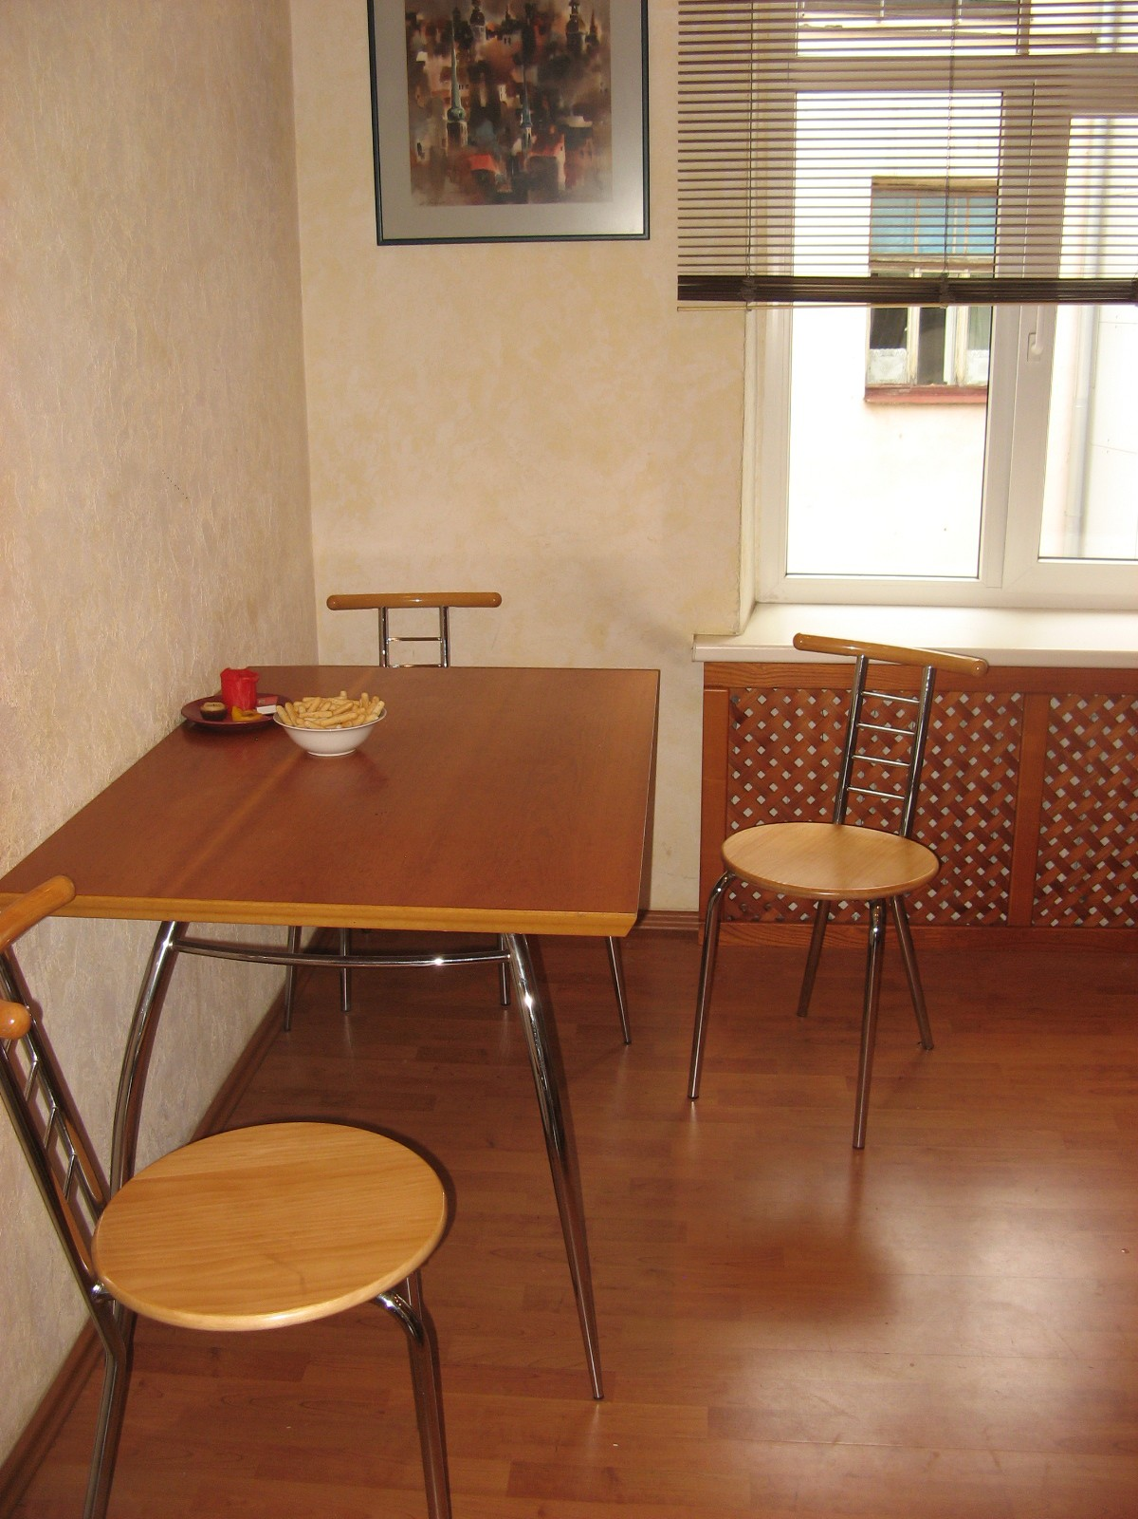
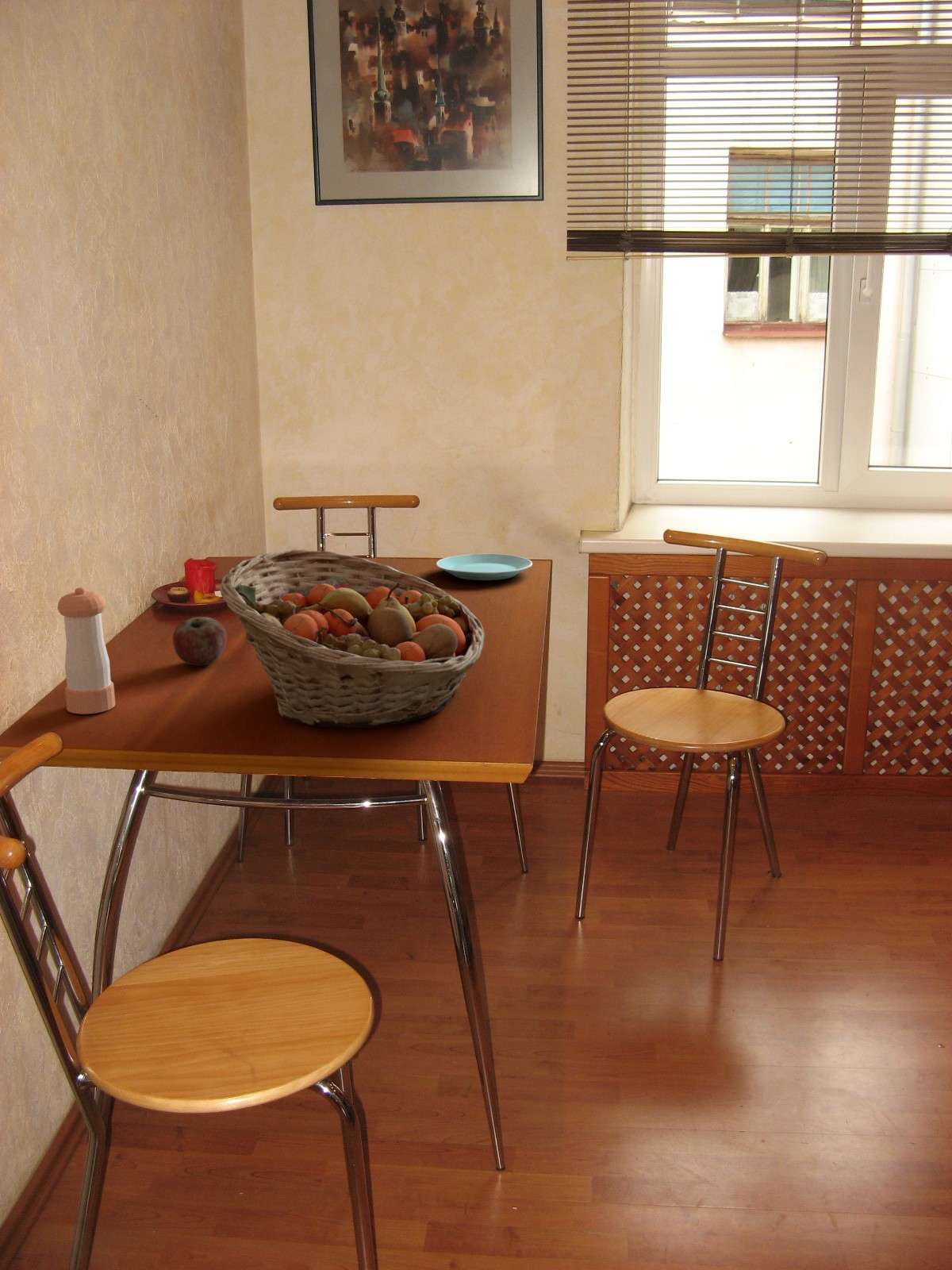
+ plate [436,552,533,581]
+ apple [172,616,228,667]
+ pepper shaker [57,587,116,714]
+ fruit basket [219,548,486,729]
